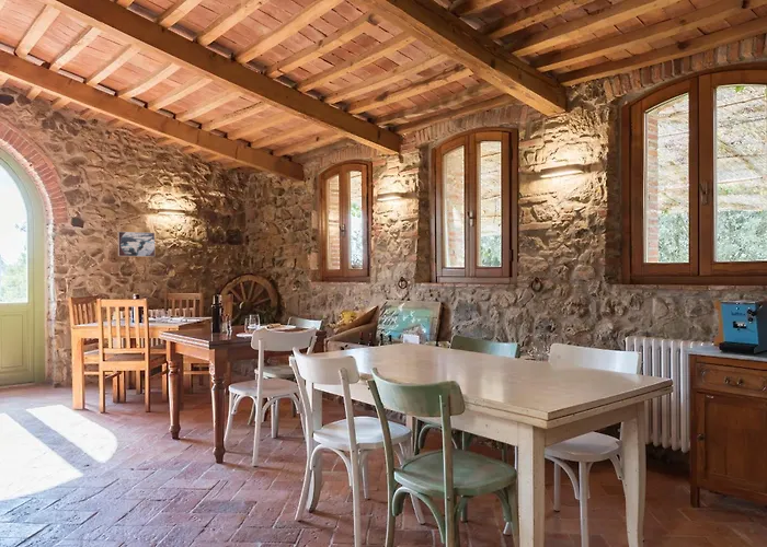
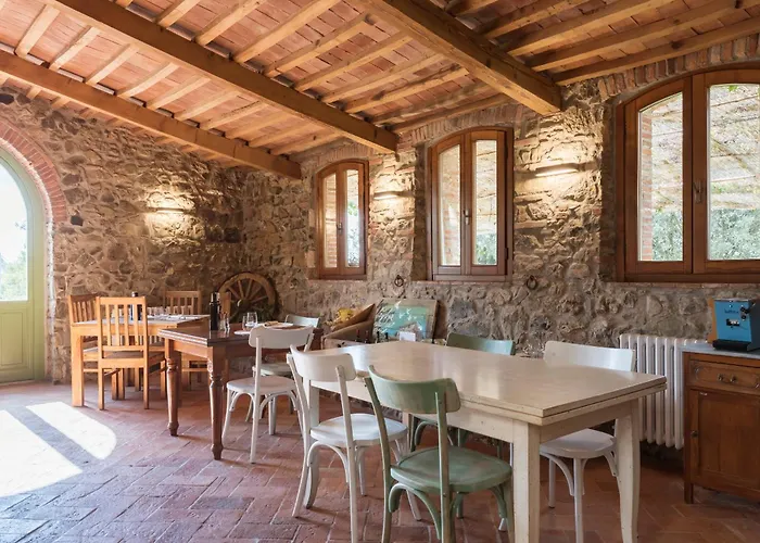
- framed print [116,231,156,257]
